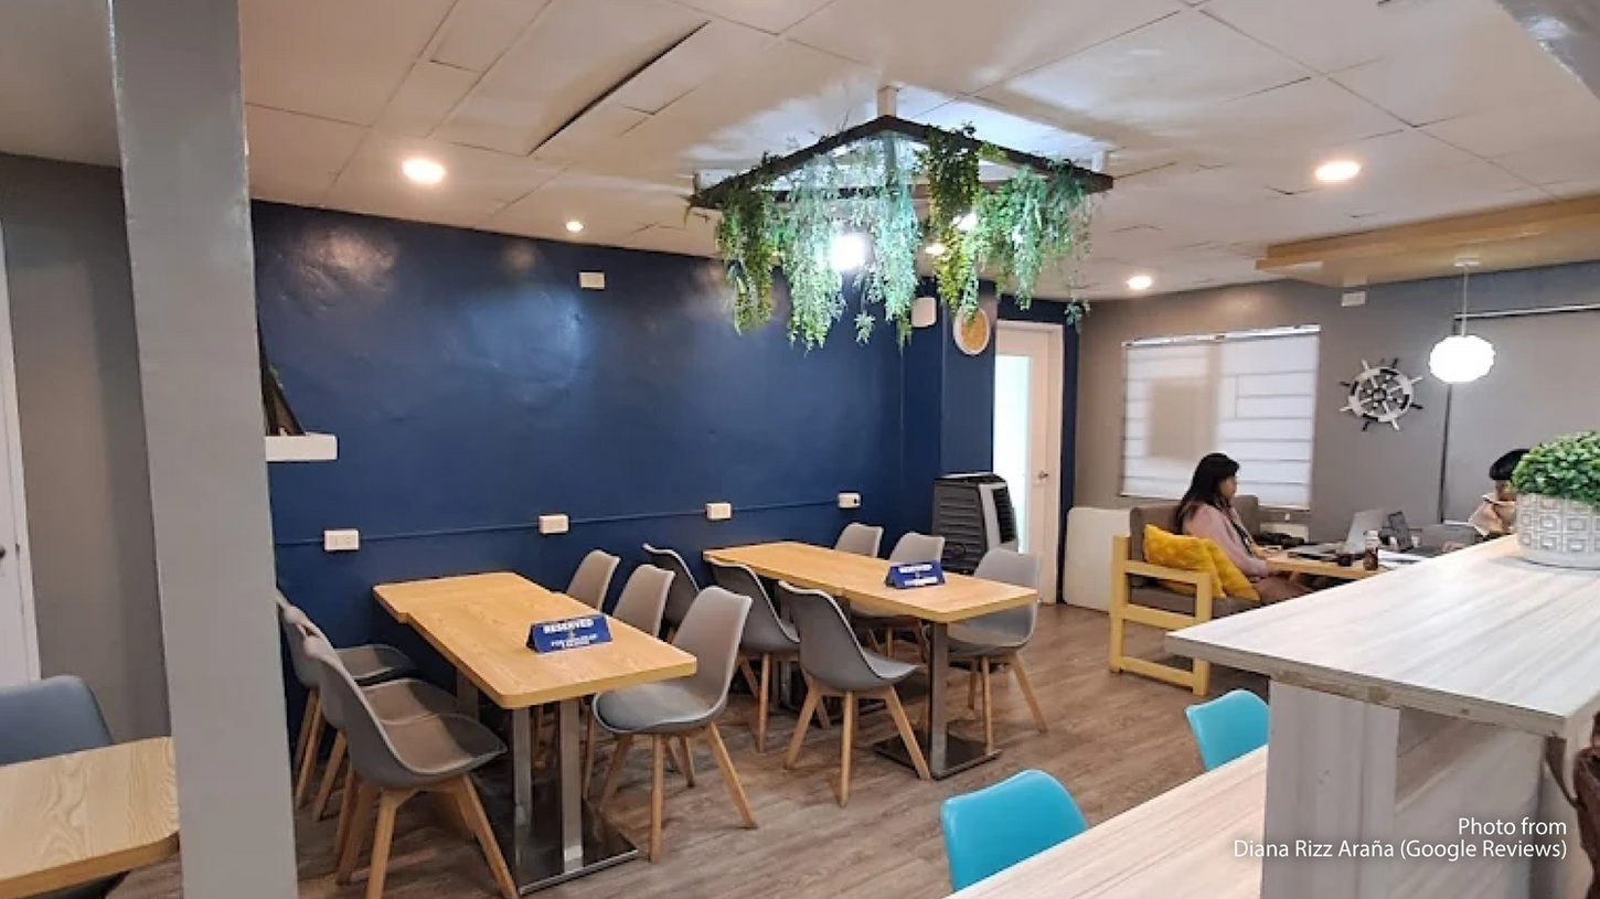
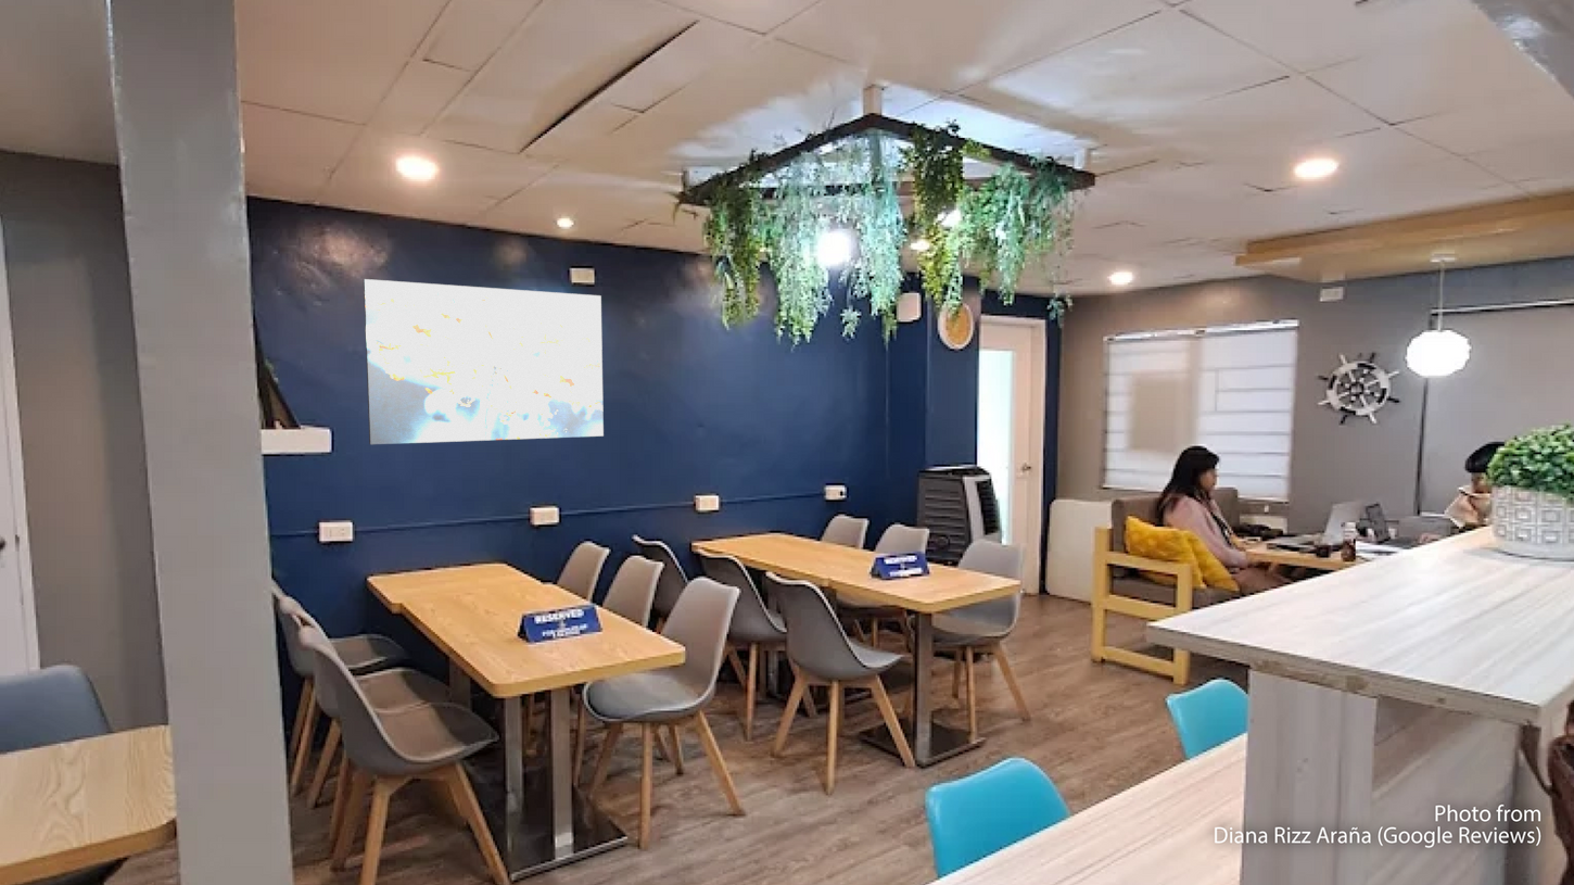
+ wall art [363,278,605,445]
